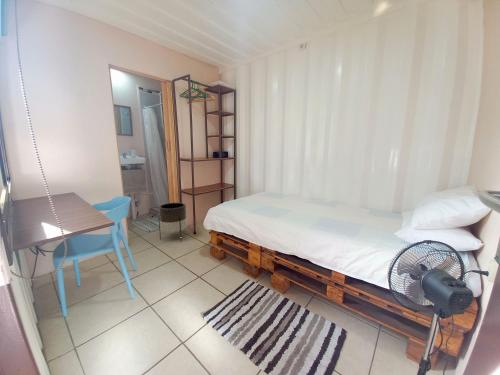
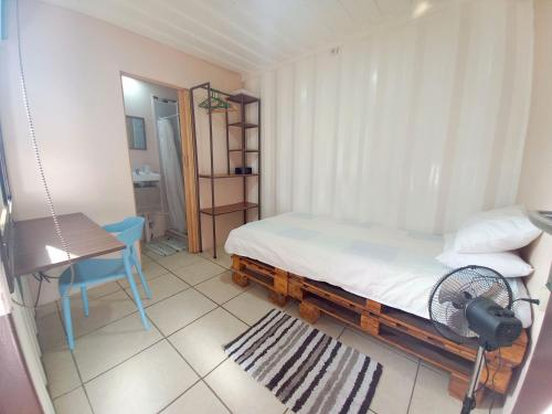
- planter [158,202,188,243]
